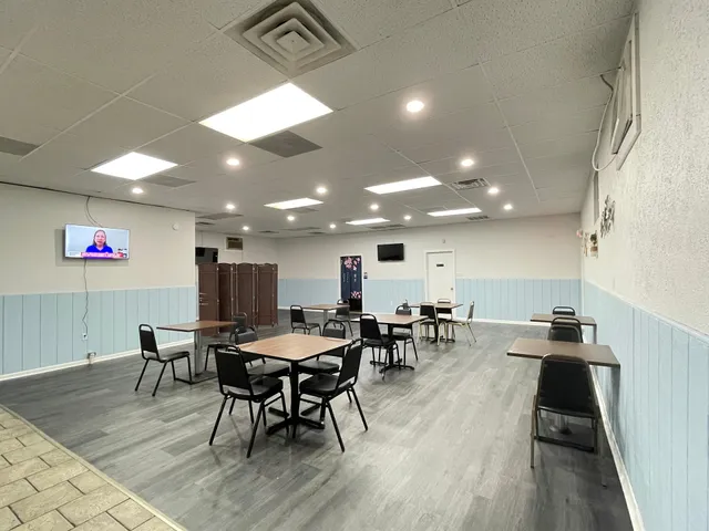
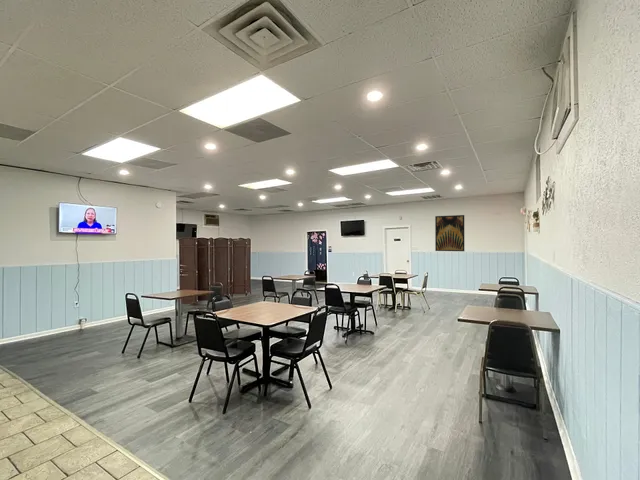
+ wall art [434,214,465,252]
